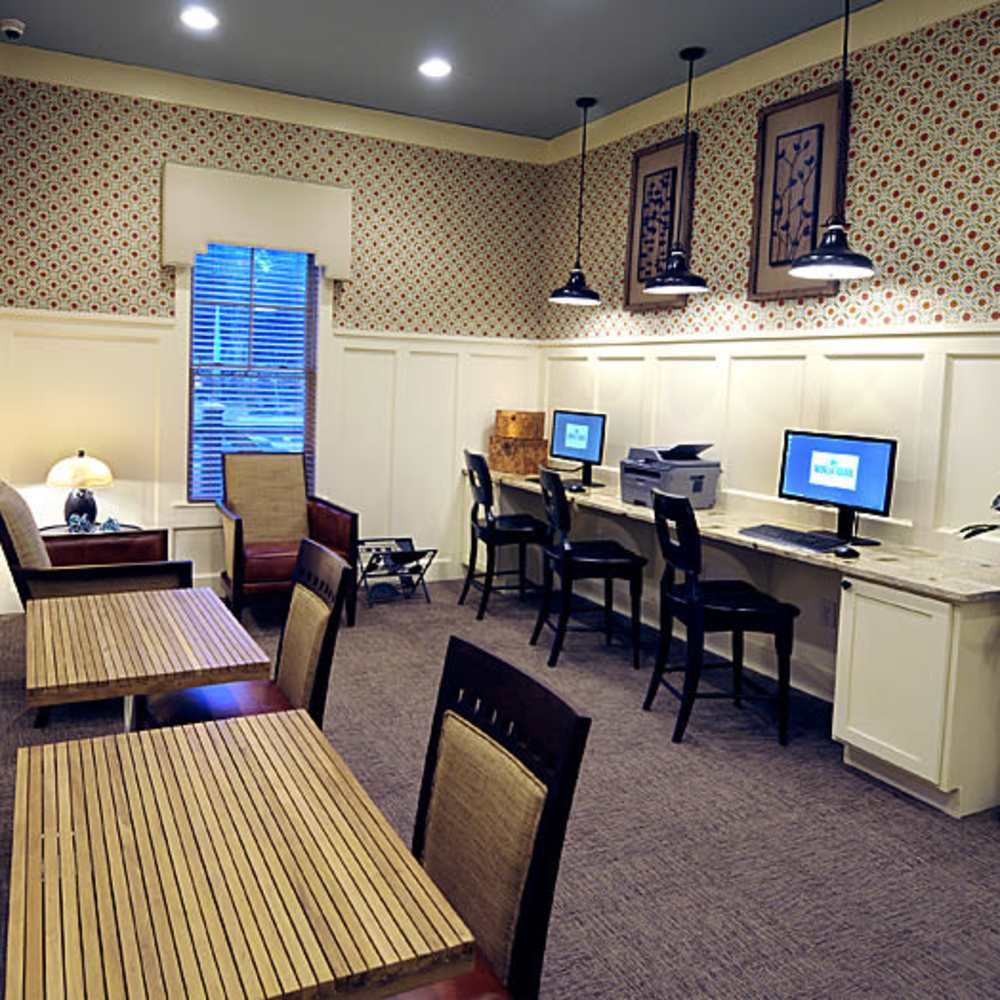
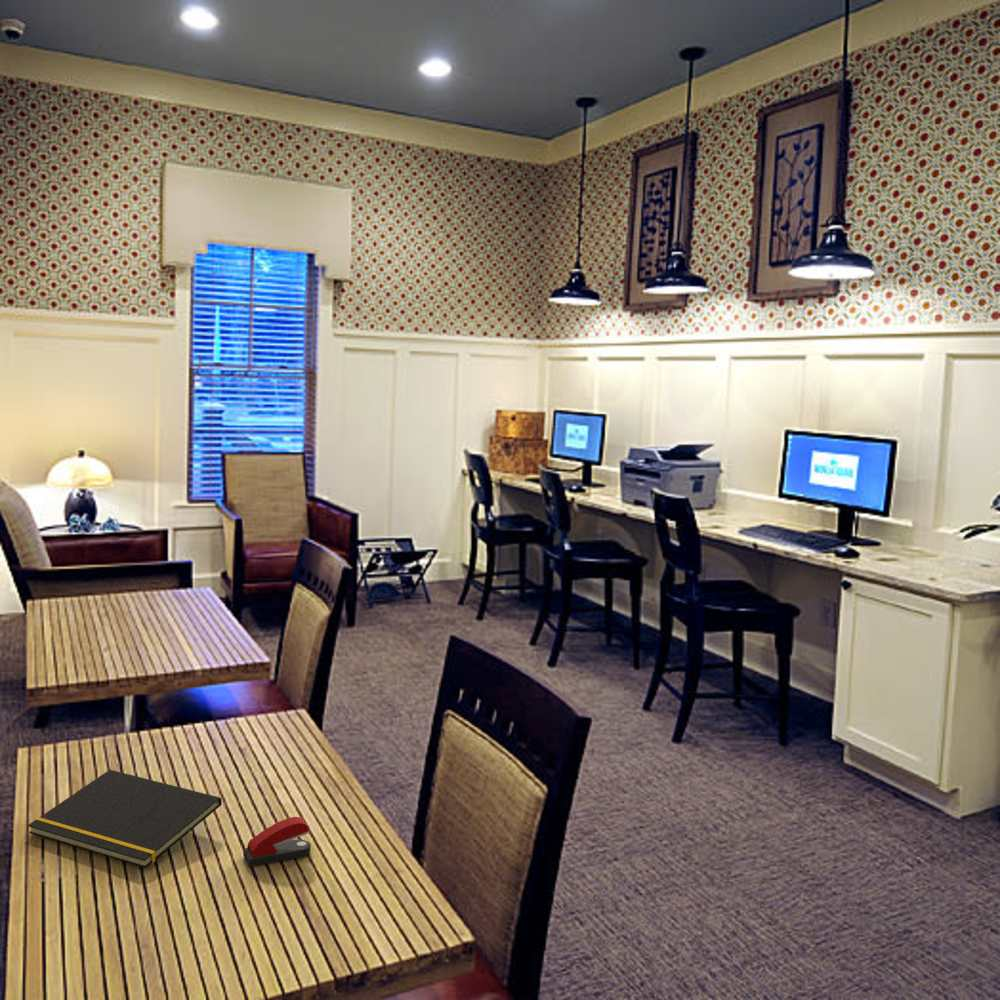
+ notepad [27,769,223,869]
+ stapler [242,816,312,867]
